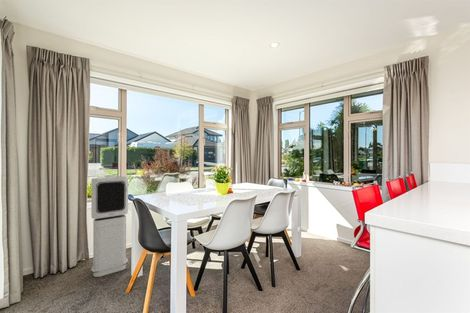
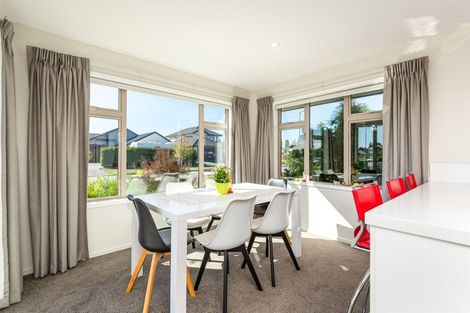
- air purifier [90,175,129,278]
